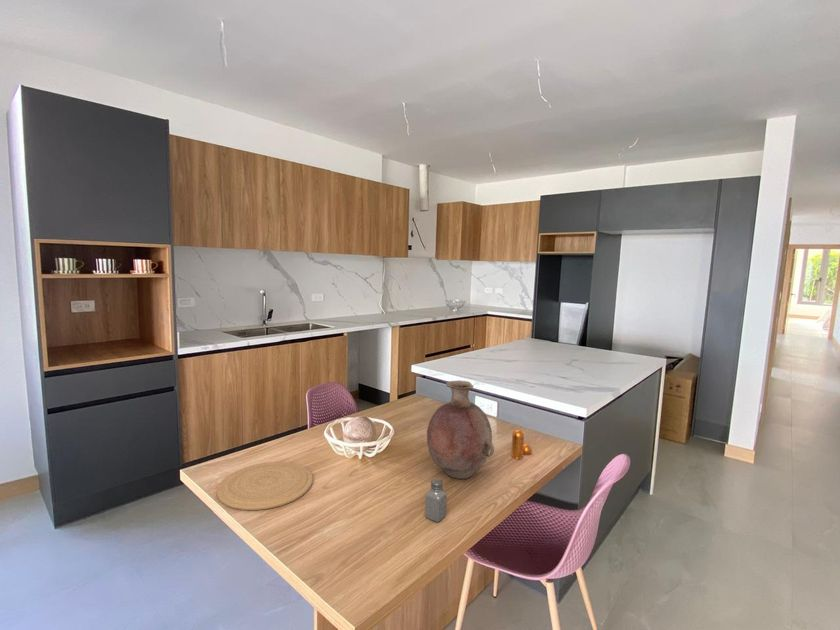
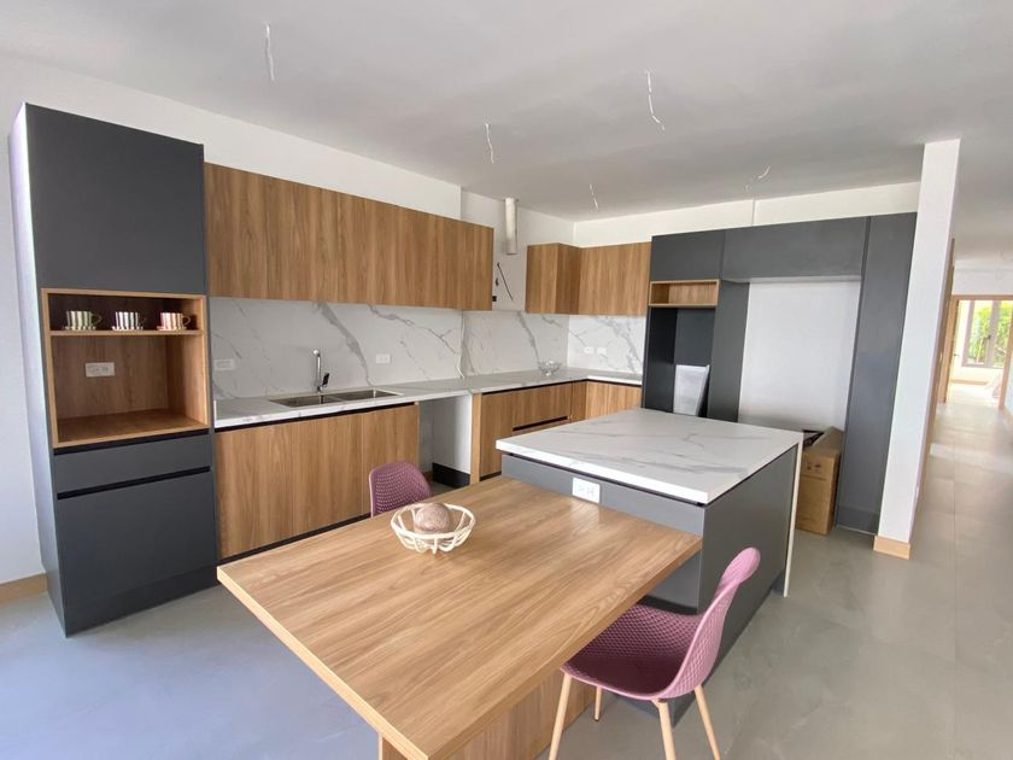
- saltshaker [424,478,448,523]
- plate [216,461,314,511]
- vase [426,379,495,480]
- pepper shaker [510,429,533,460]
